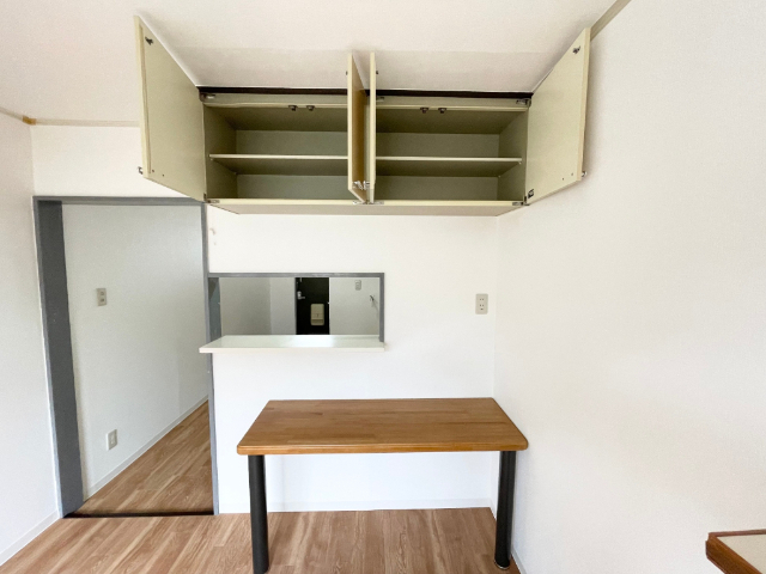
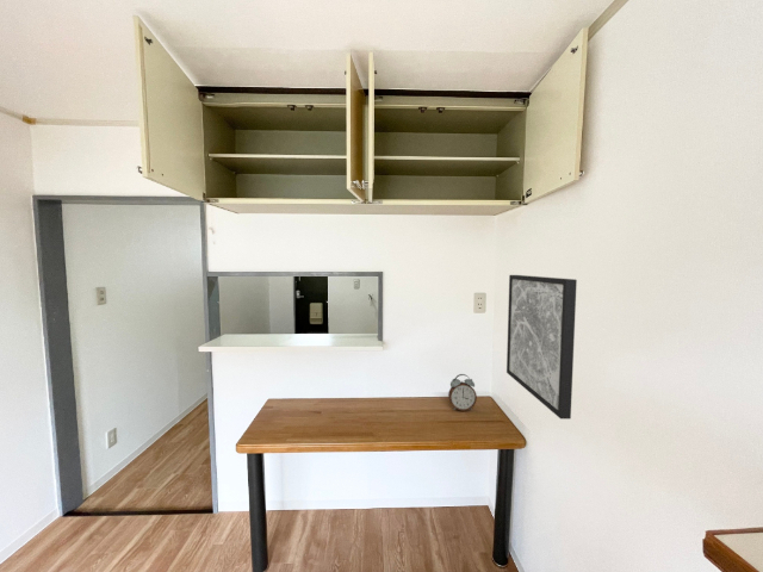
+ alarm clock [447,373,478,412]
+ wall art [505,274,578,421]
